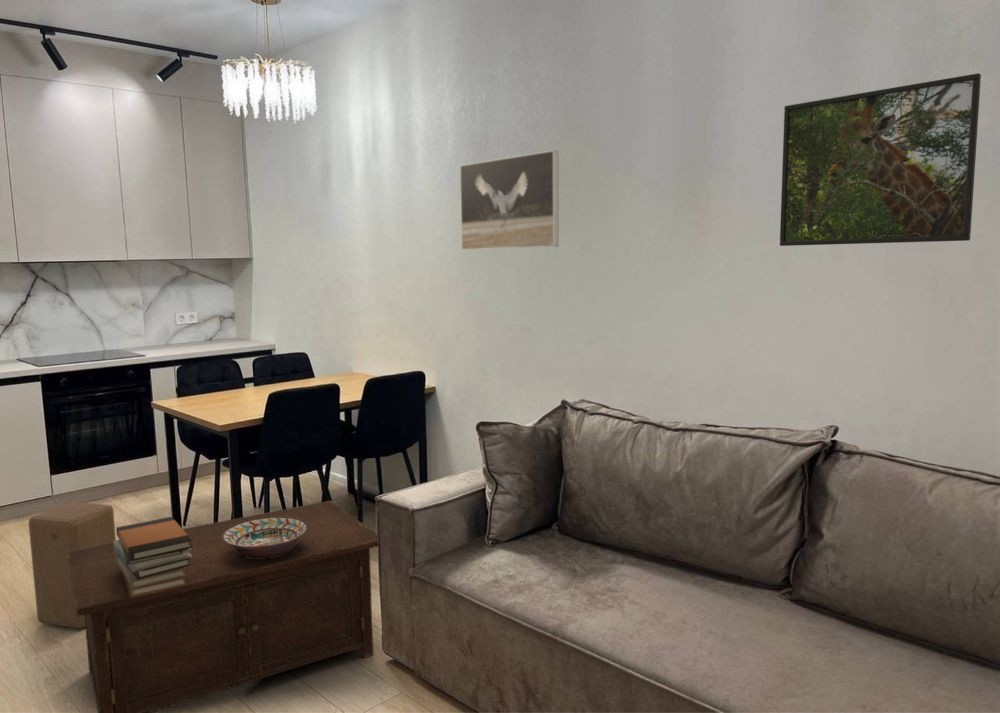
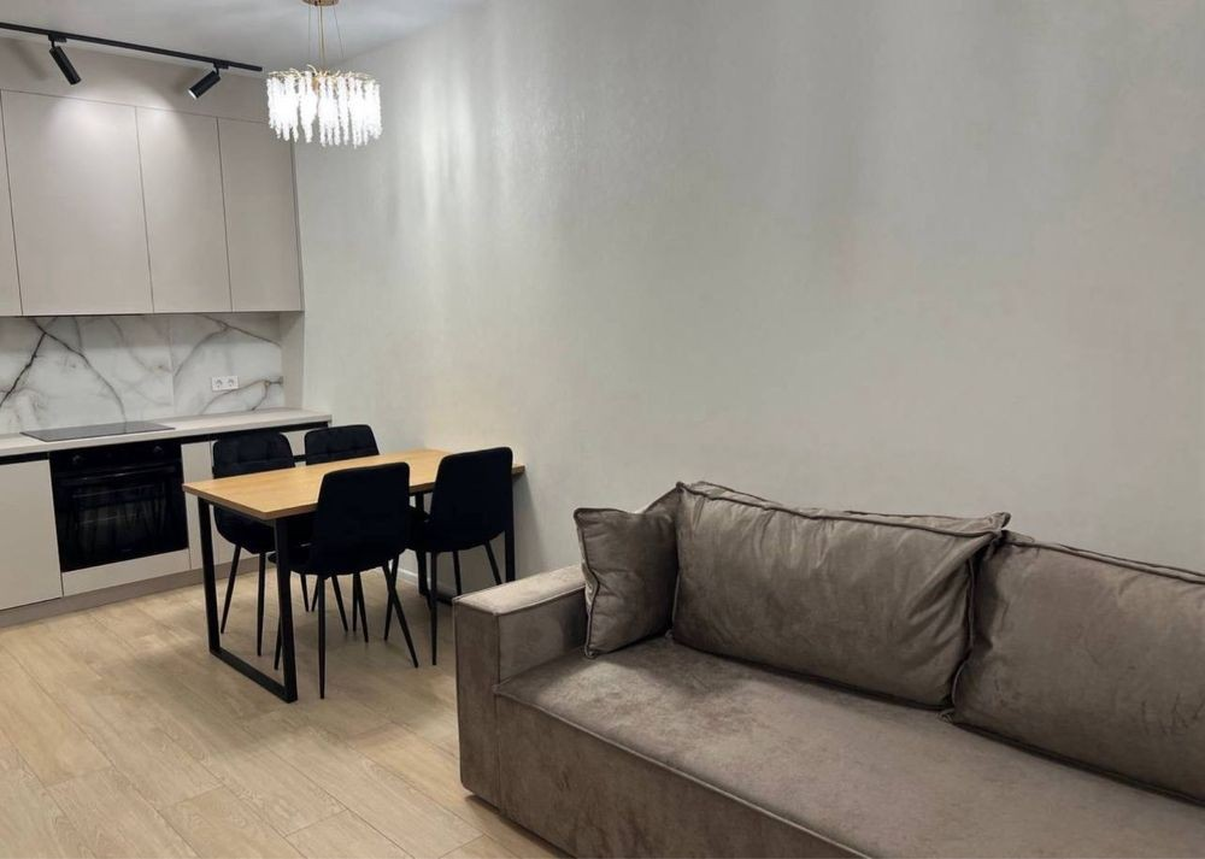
- decorative bowl [223,518,308,558]
- book stack [114,516,192,597]
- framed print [459,149,560,251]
- wooden block [27,501,117,629]
- cabinet [66,500,380,713]
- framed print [779,72,982,247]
